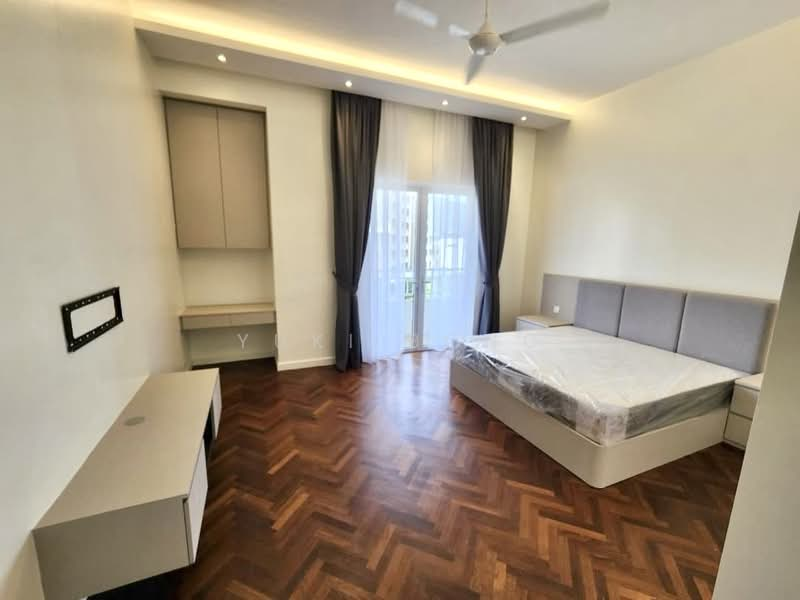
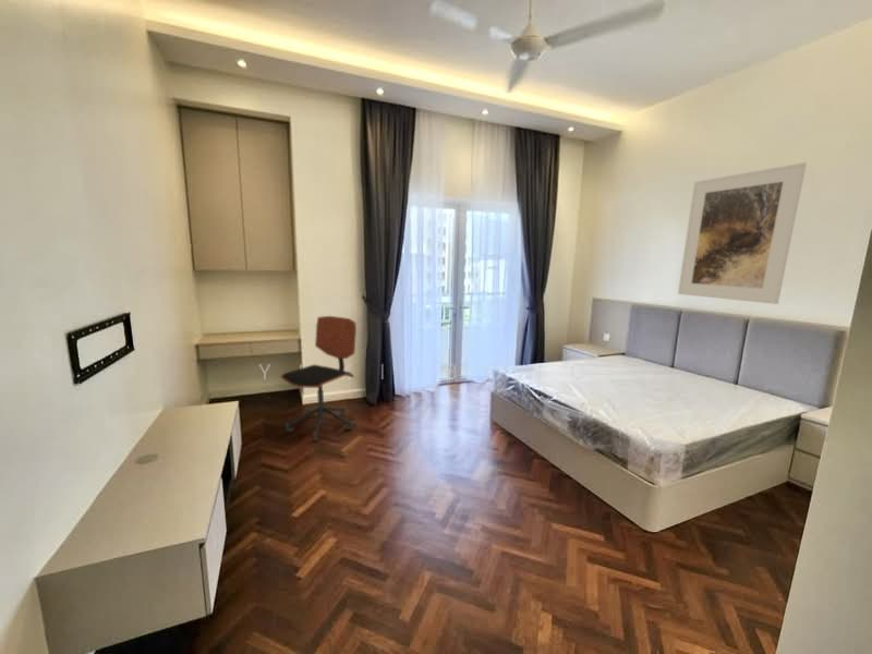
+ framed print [677,161,808,305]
+ office chair [279,315,358,443]
